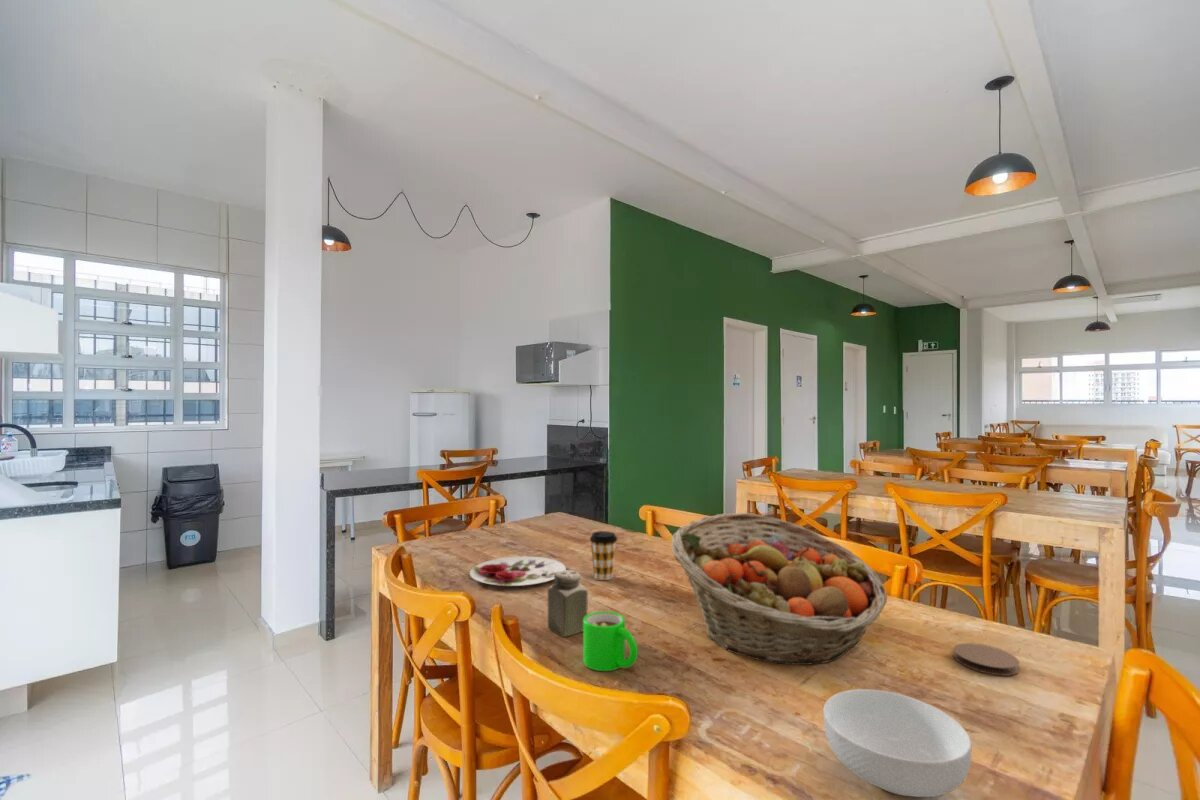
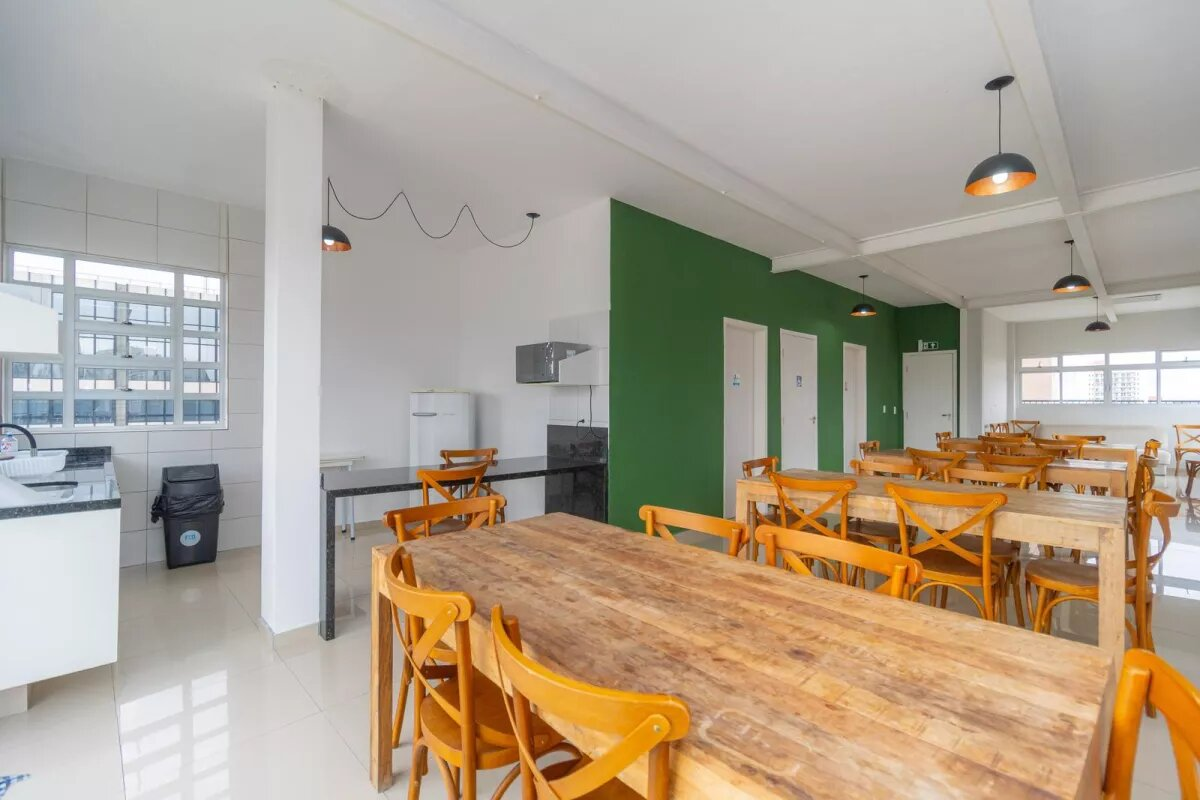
- fruit basket [670,512,888,666]
- mug [582,610,639,672]
- coaster [952,642,1020,677]
- plate [469,555,567,587]
- salt shaker [547,569,589,638]
- coffee cup [589,530,618,581]
- cereal bowl [822,688,973,798]
